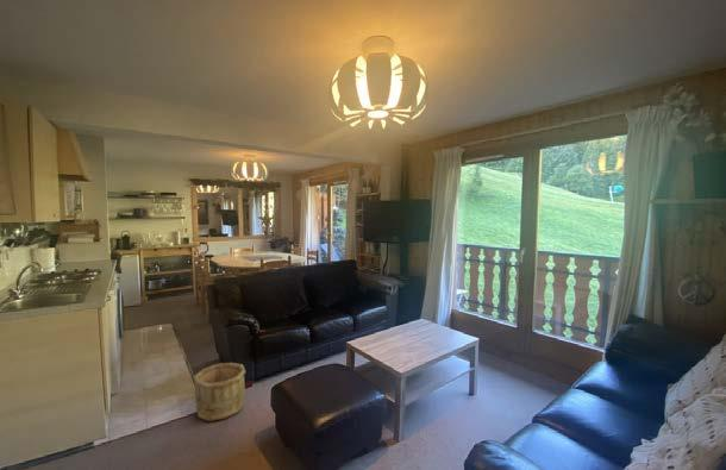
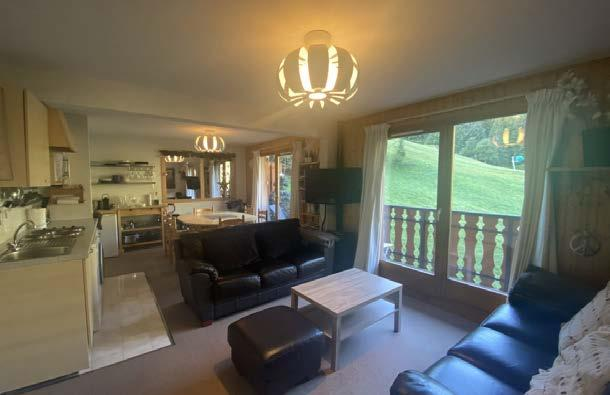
- wooden bucket [193,362,246,422]
